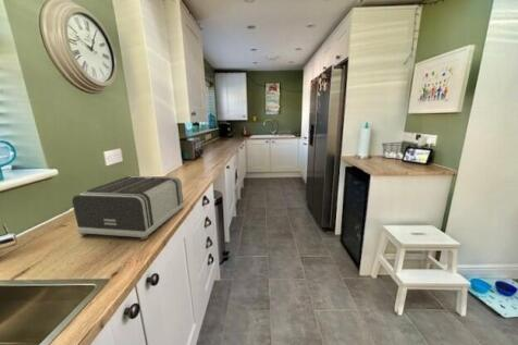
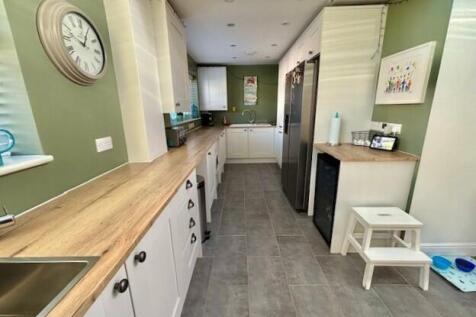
- toaster [71,175,185,241]
